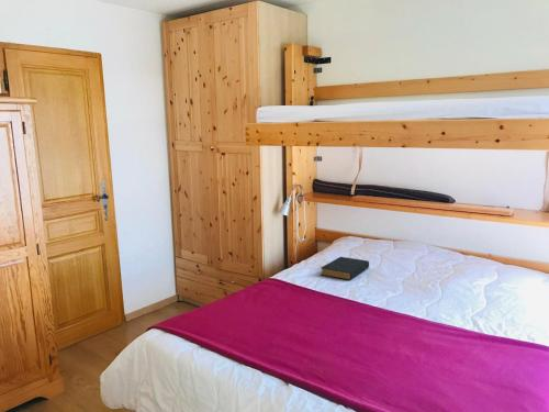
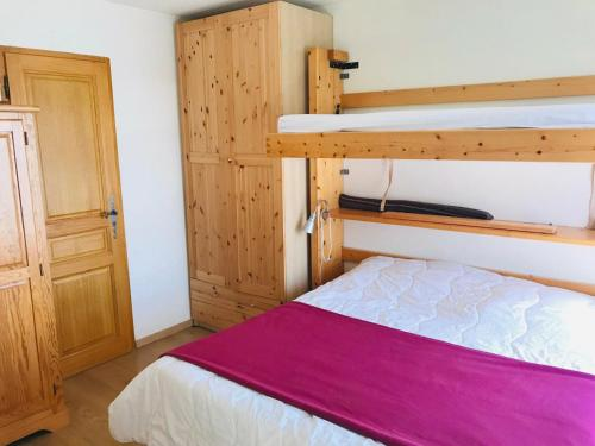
- hardback book [320,256,370,281]
